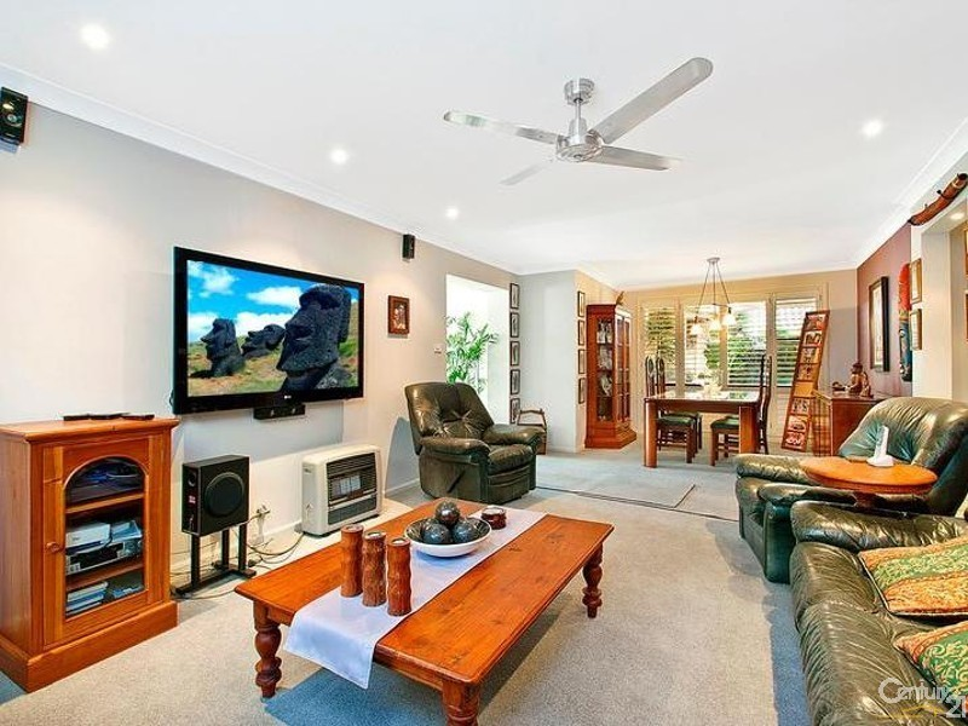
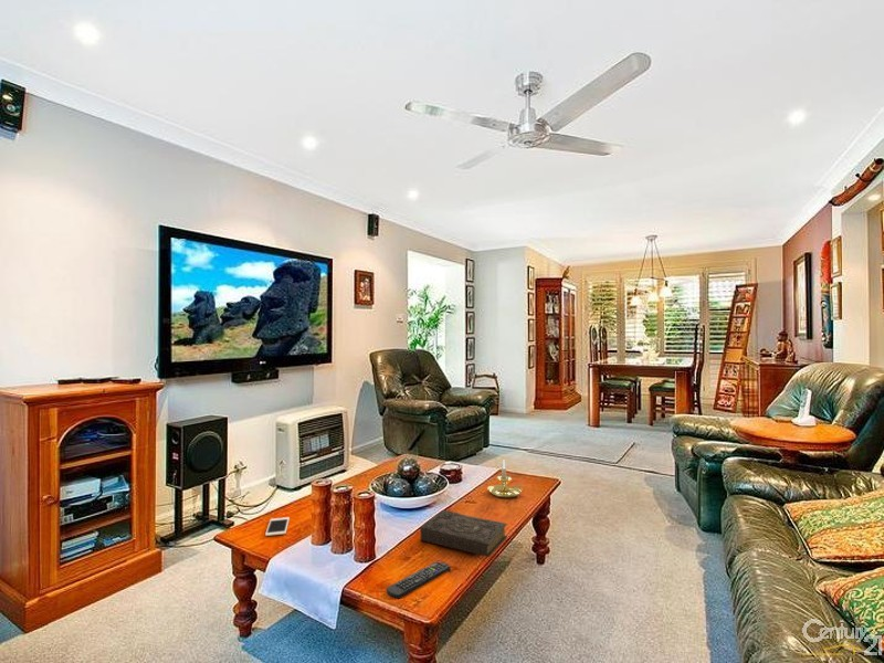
+ remote control [386,559,452,600]
+ candle holder [487,461,525,498]
+ cell phone [264,516,291,537]
+ book [419,509,508,558]
